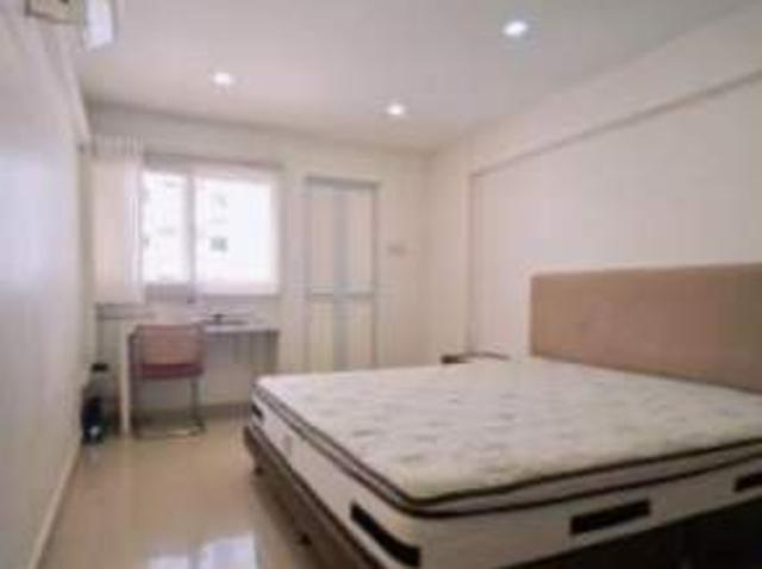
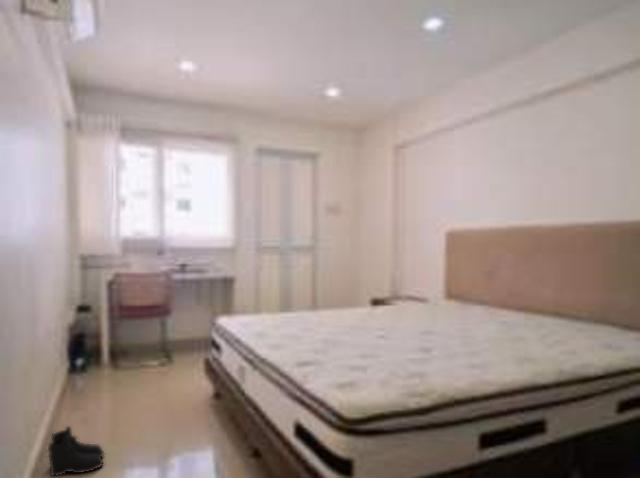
+ boots [45,425,105,477]
